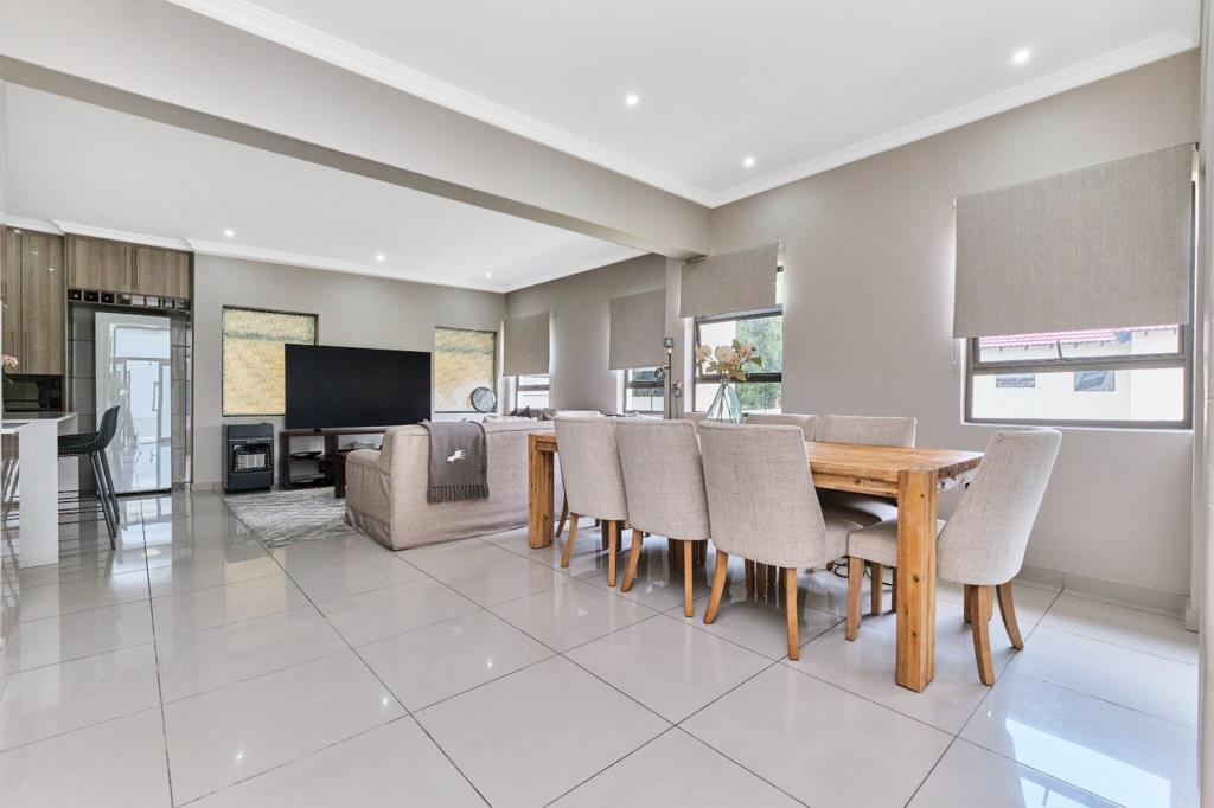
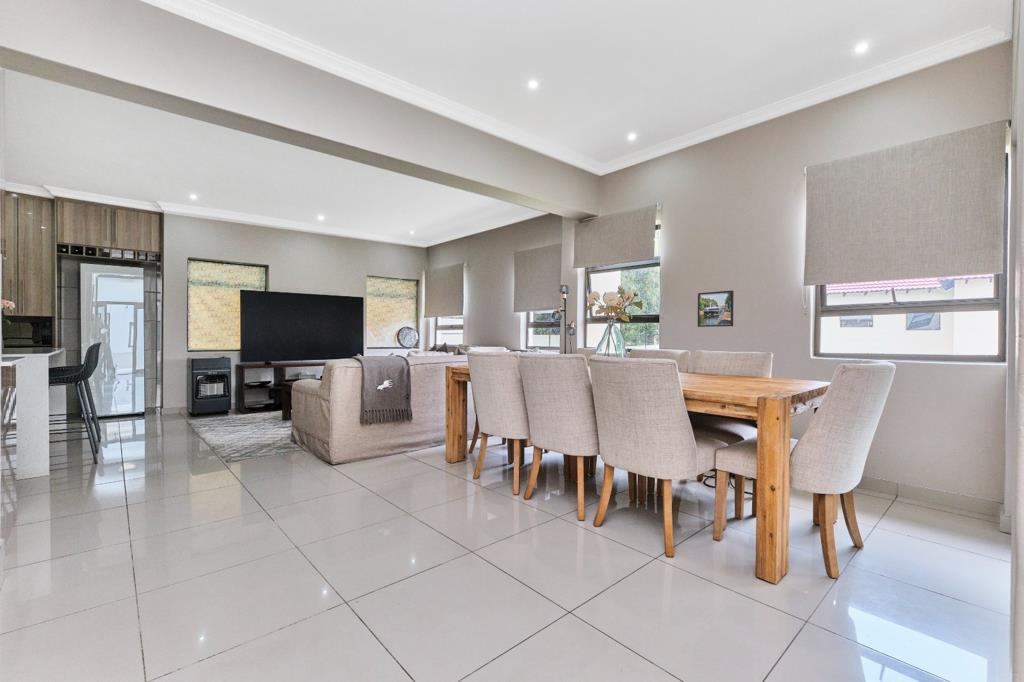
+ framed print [697,290,735,328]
